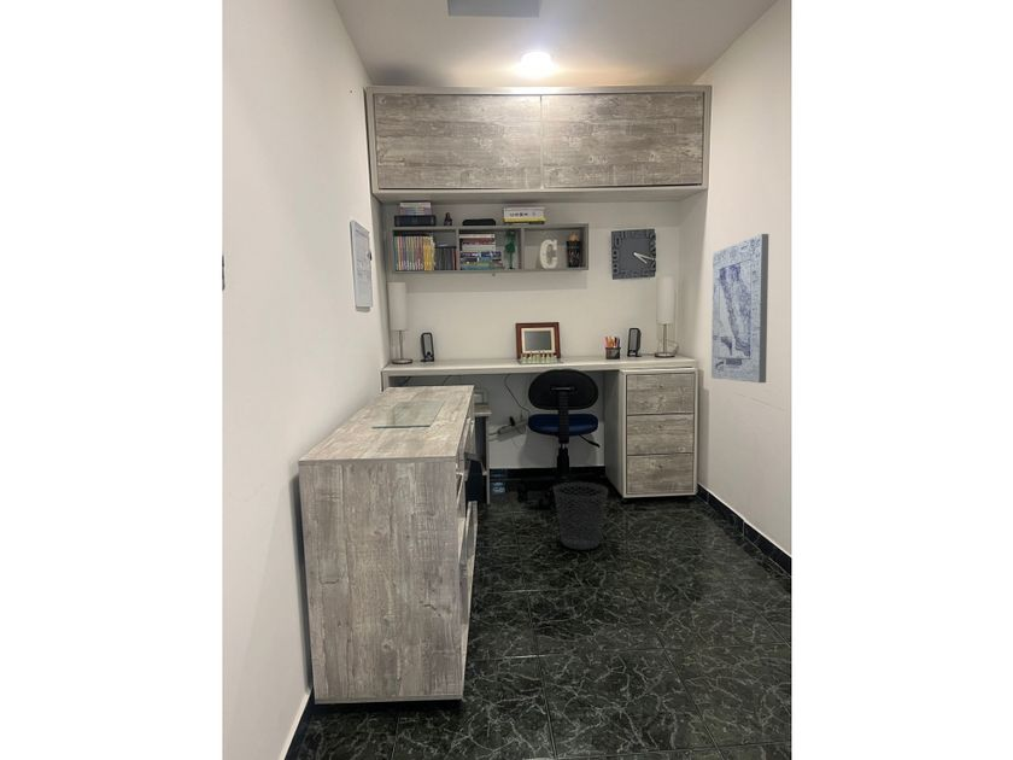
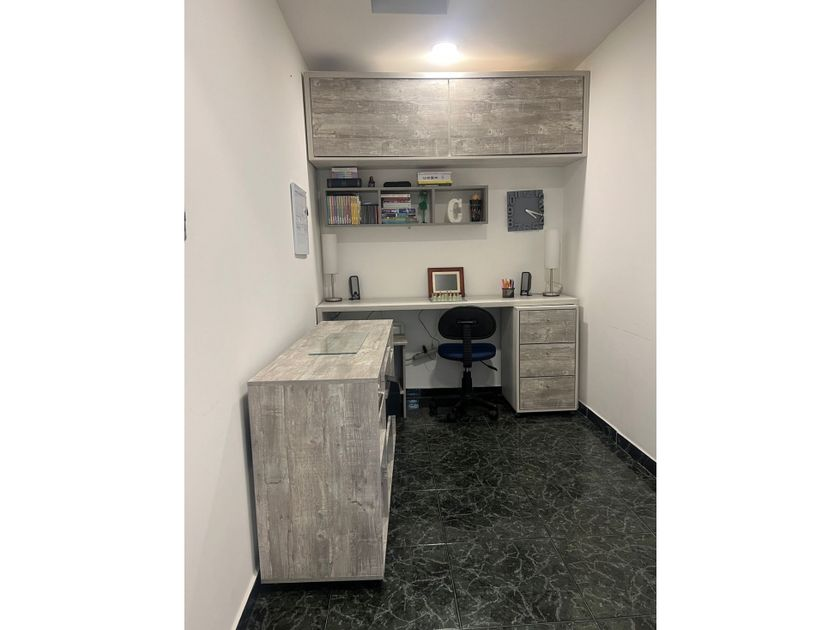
- wall art [710,233,769,384]
- wastebasket [552,481,609,551]
